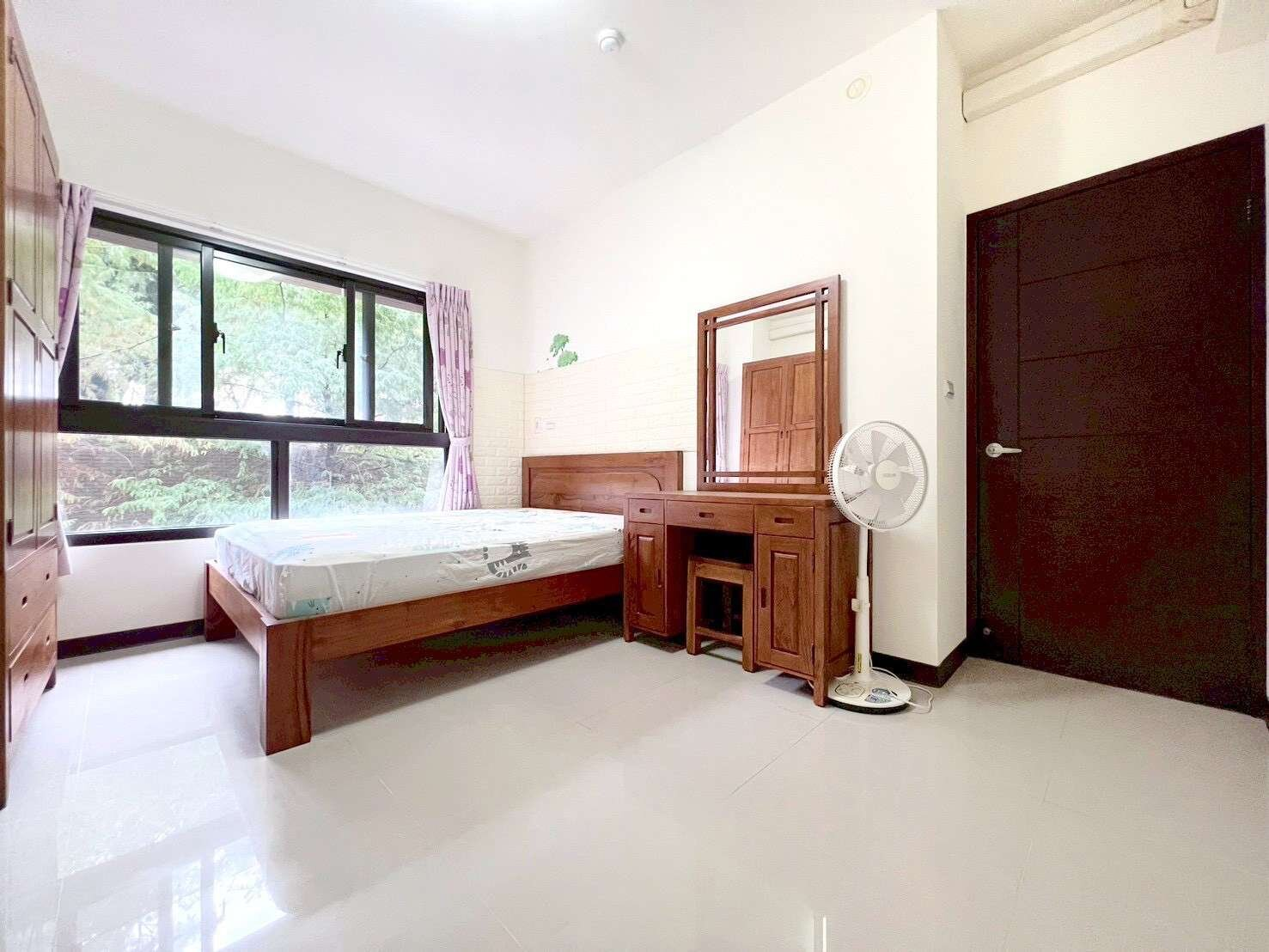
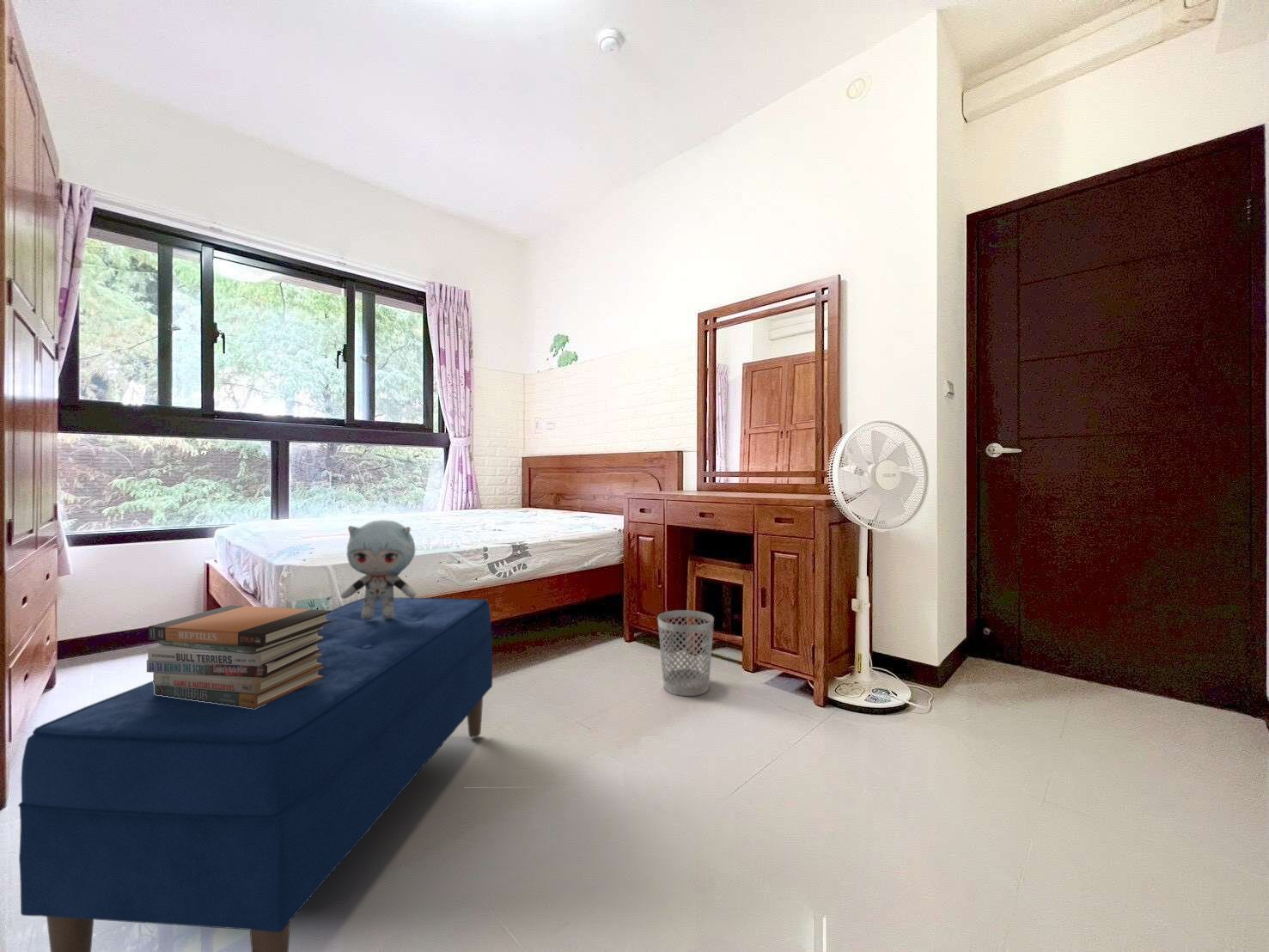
+ book stack [146,605,332,709]
+ bench [17,597,493,952]
+ wastebasket [656,609,715,697]
+ plush toy [340,519,417,619]
